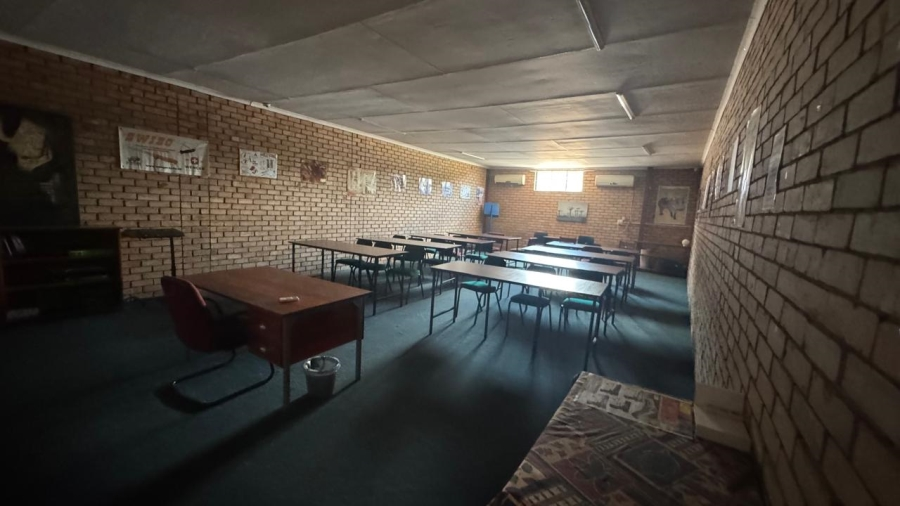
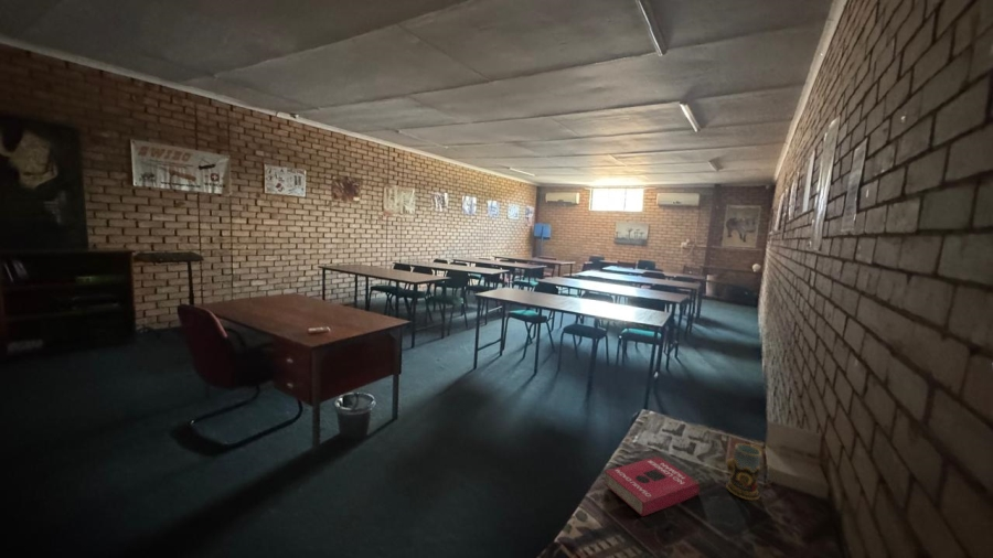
+ book [602,455,701,517]
+ mug [725,442,776,501]
